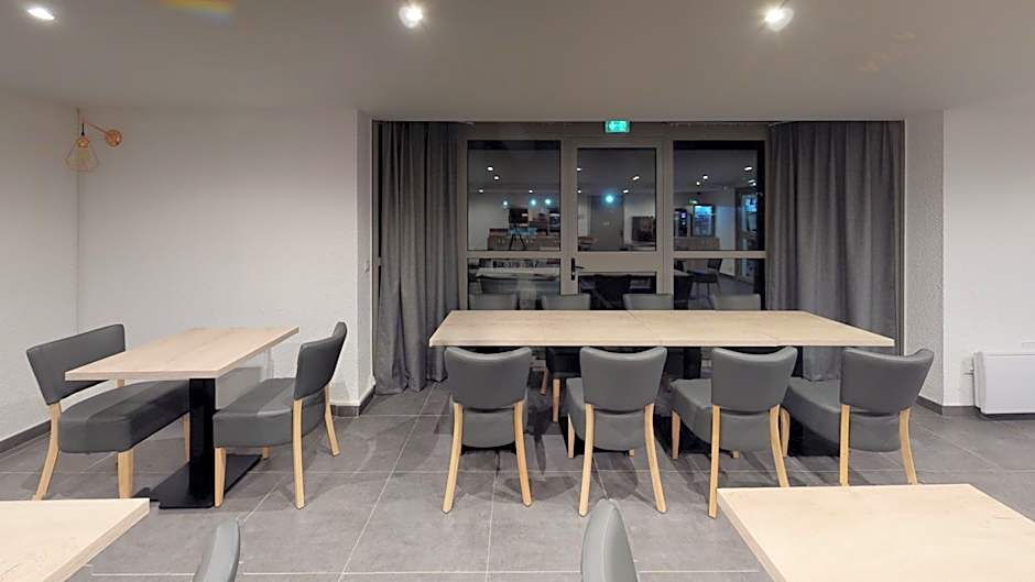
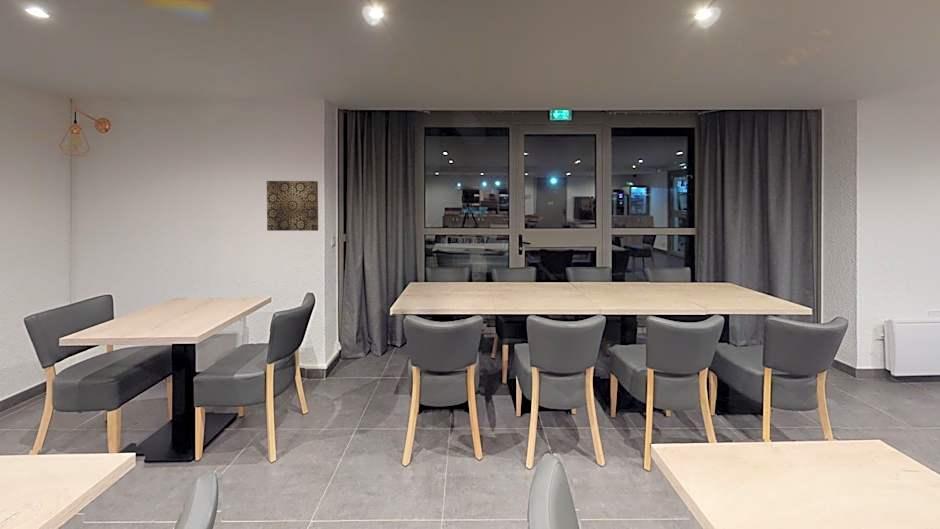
+ wall art [266,180,319,232]
